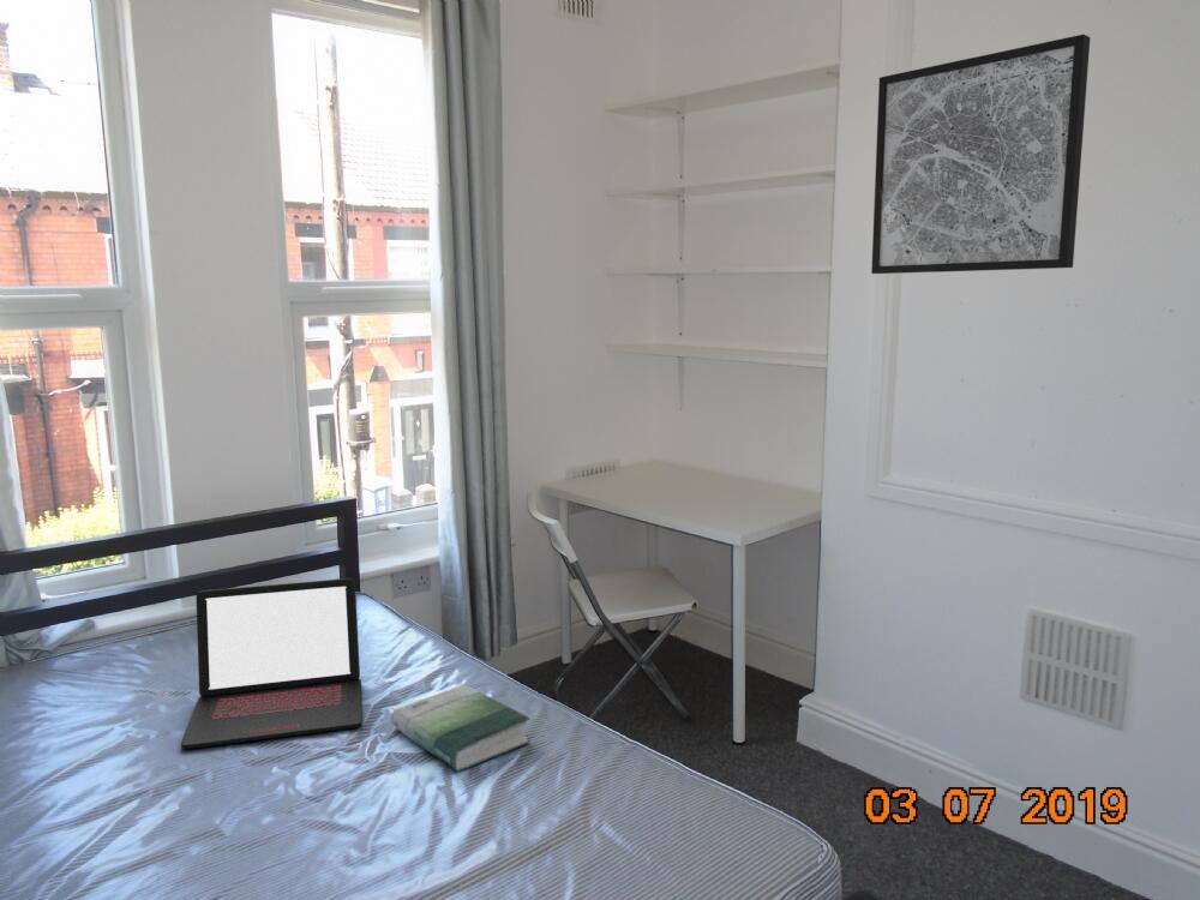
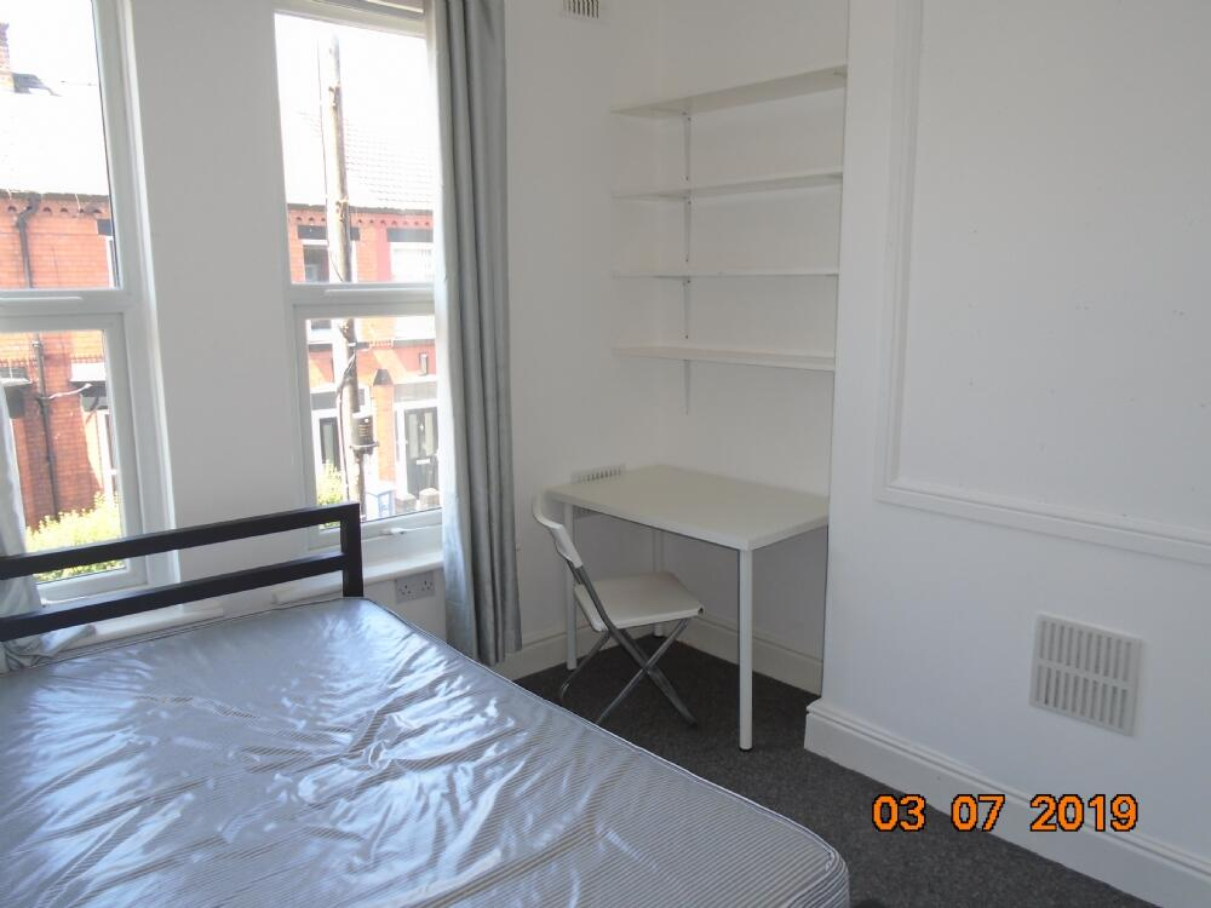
- wall art [870,34,1091,275]
- book [390,684,532,773]
- laptop [180,577,364,750]
